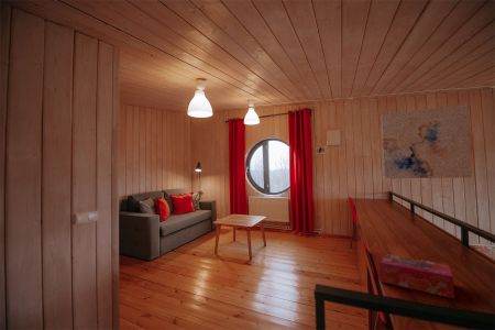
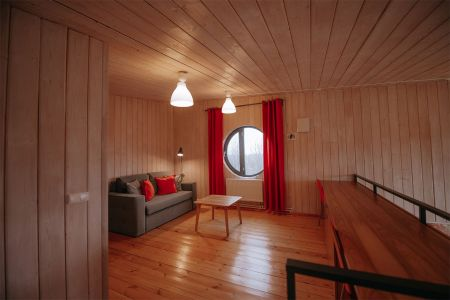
- tissue box [378,253,455,299]
- wall art [381,103,473,179]
